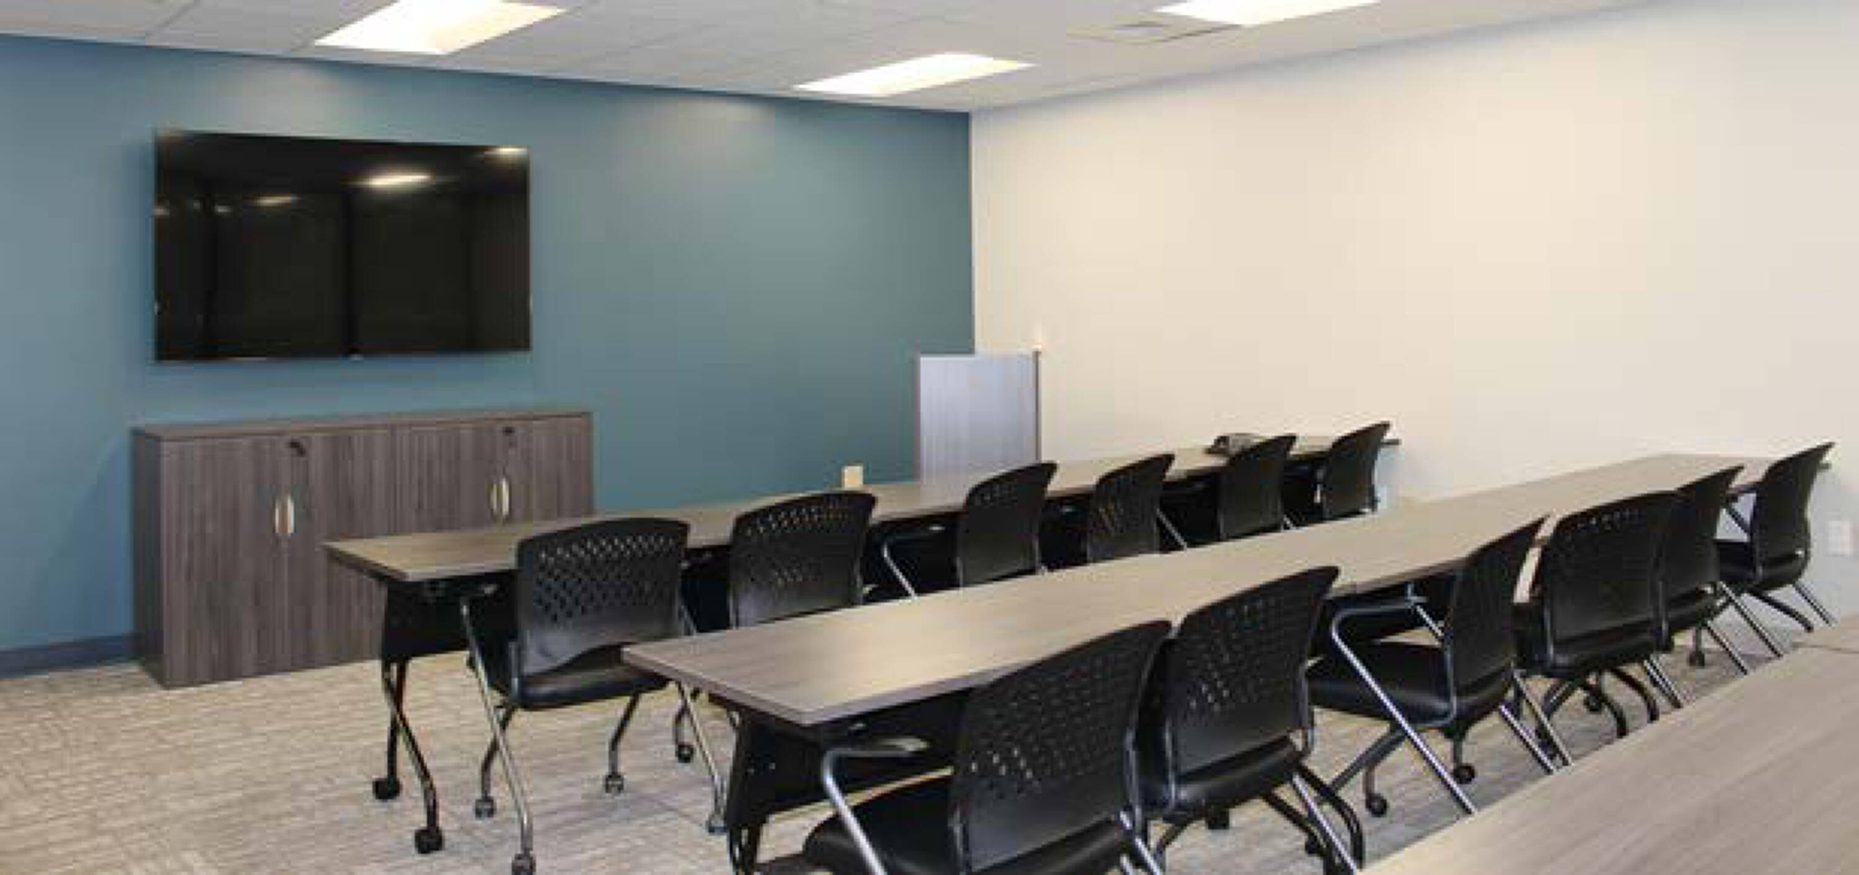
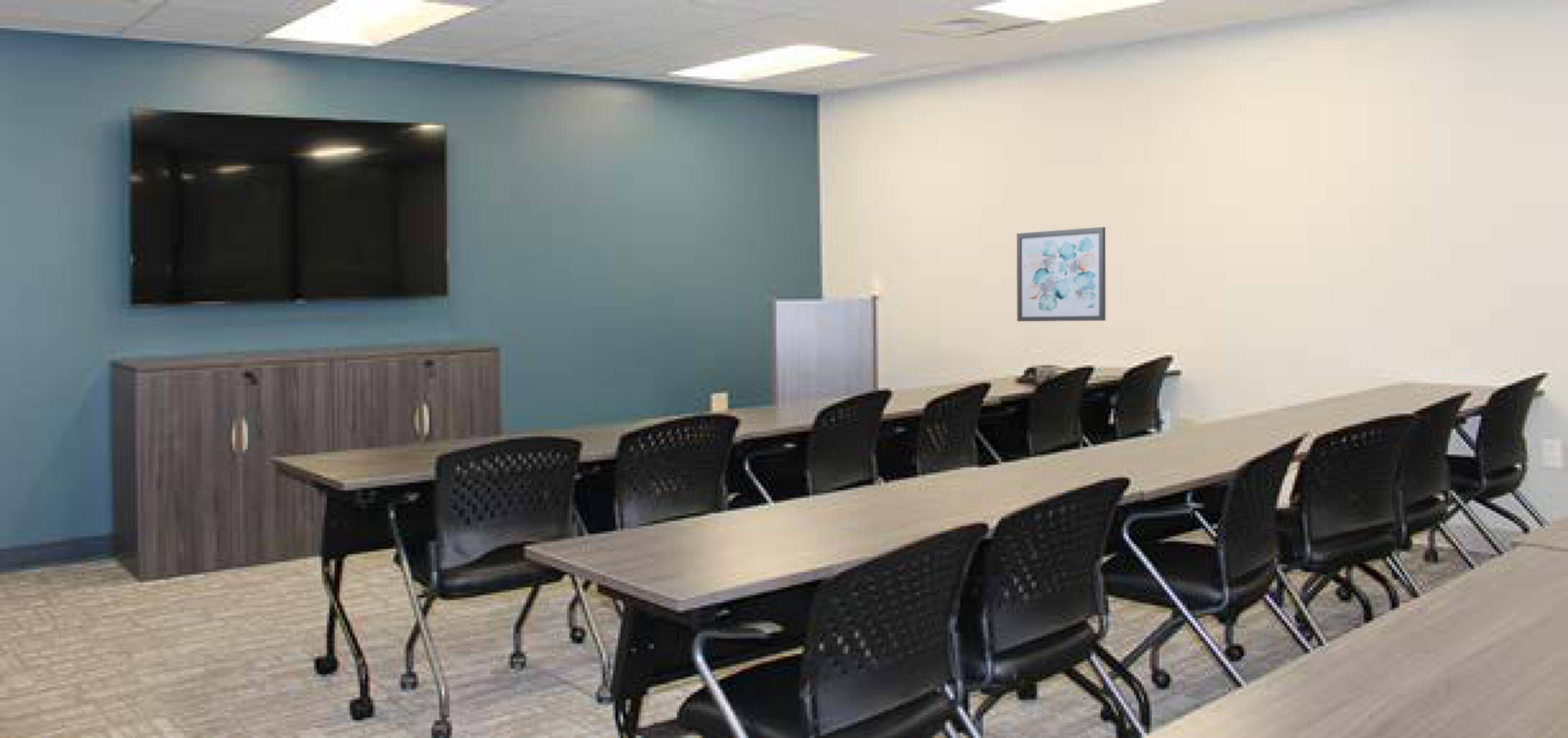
+ wall art [1016,226,1106,322]
